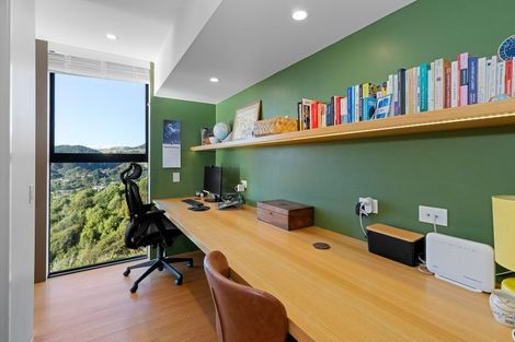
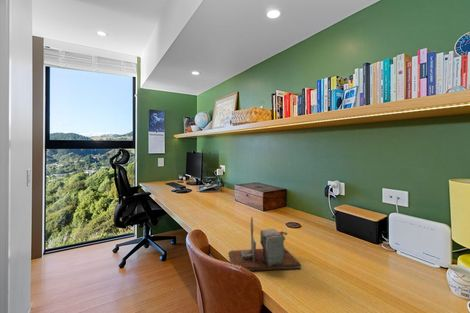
+ desk organizer [228,216,302,272]
